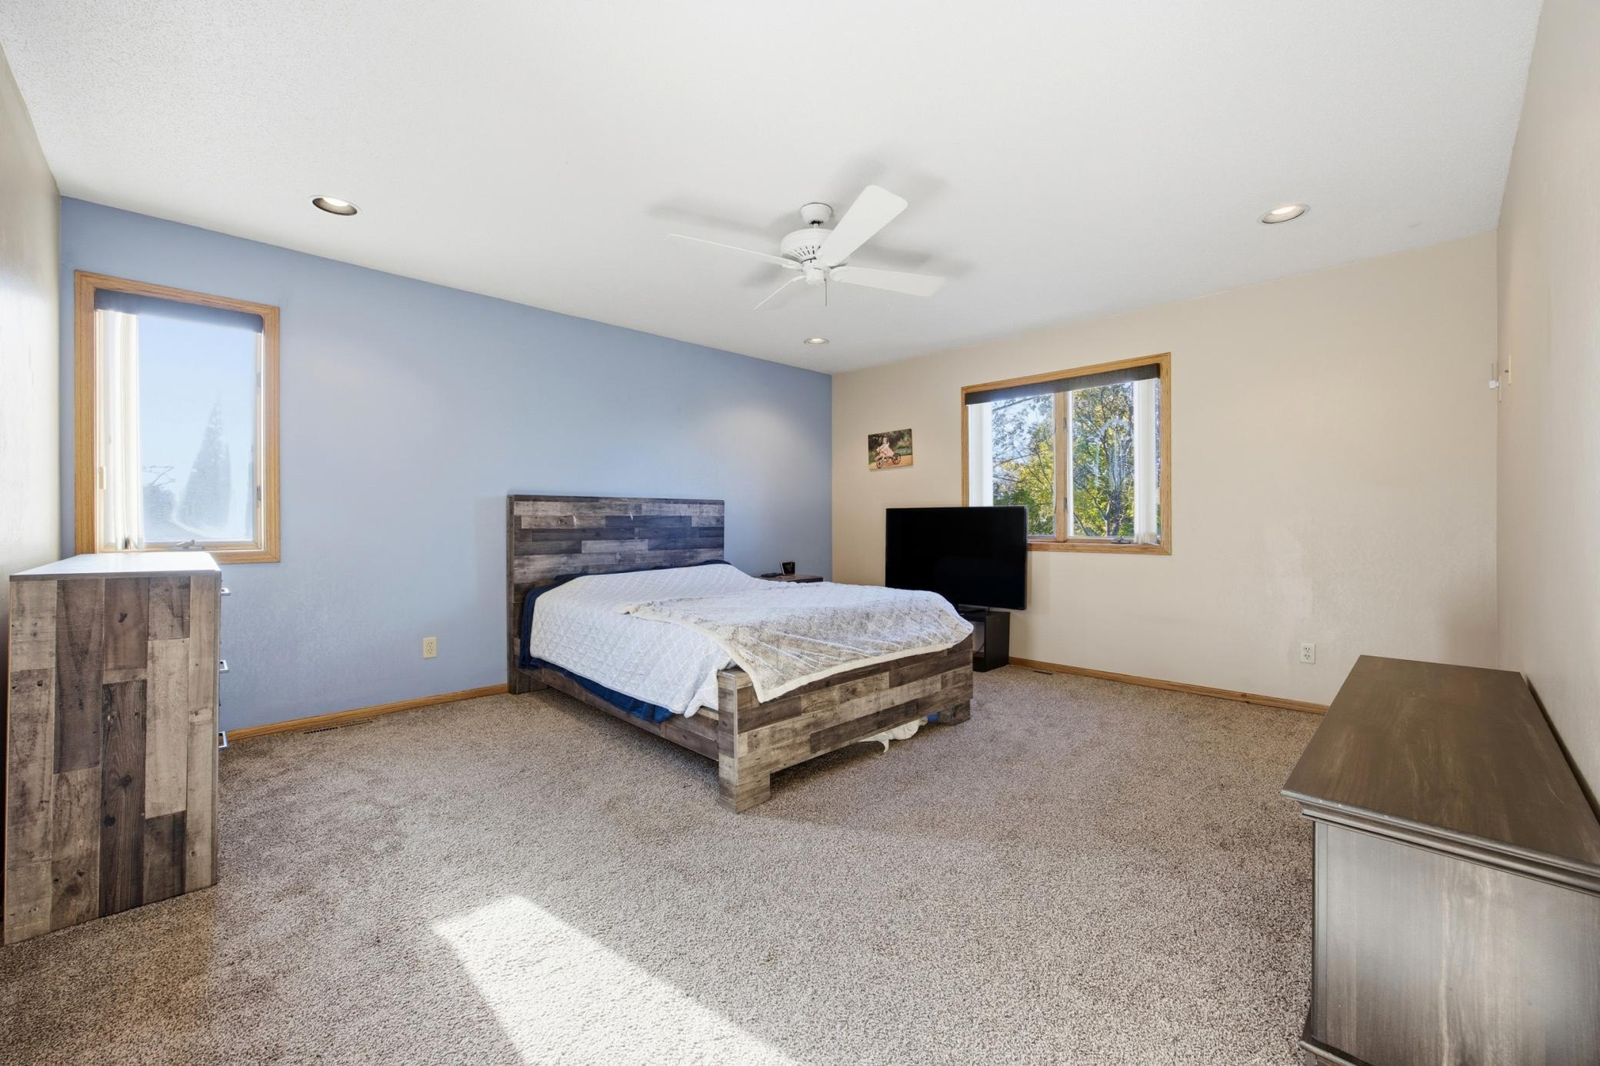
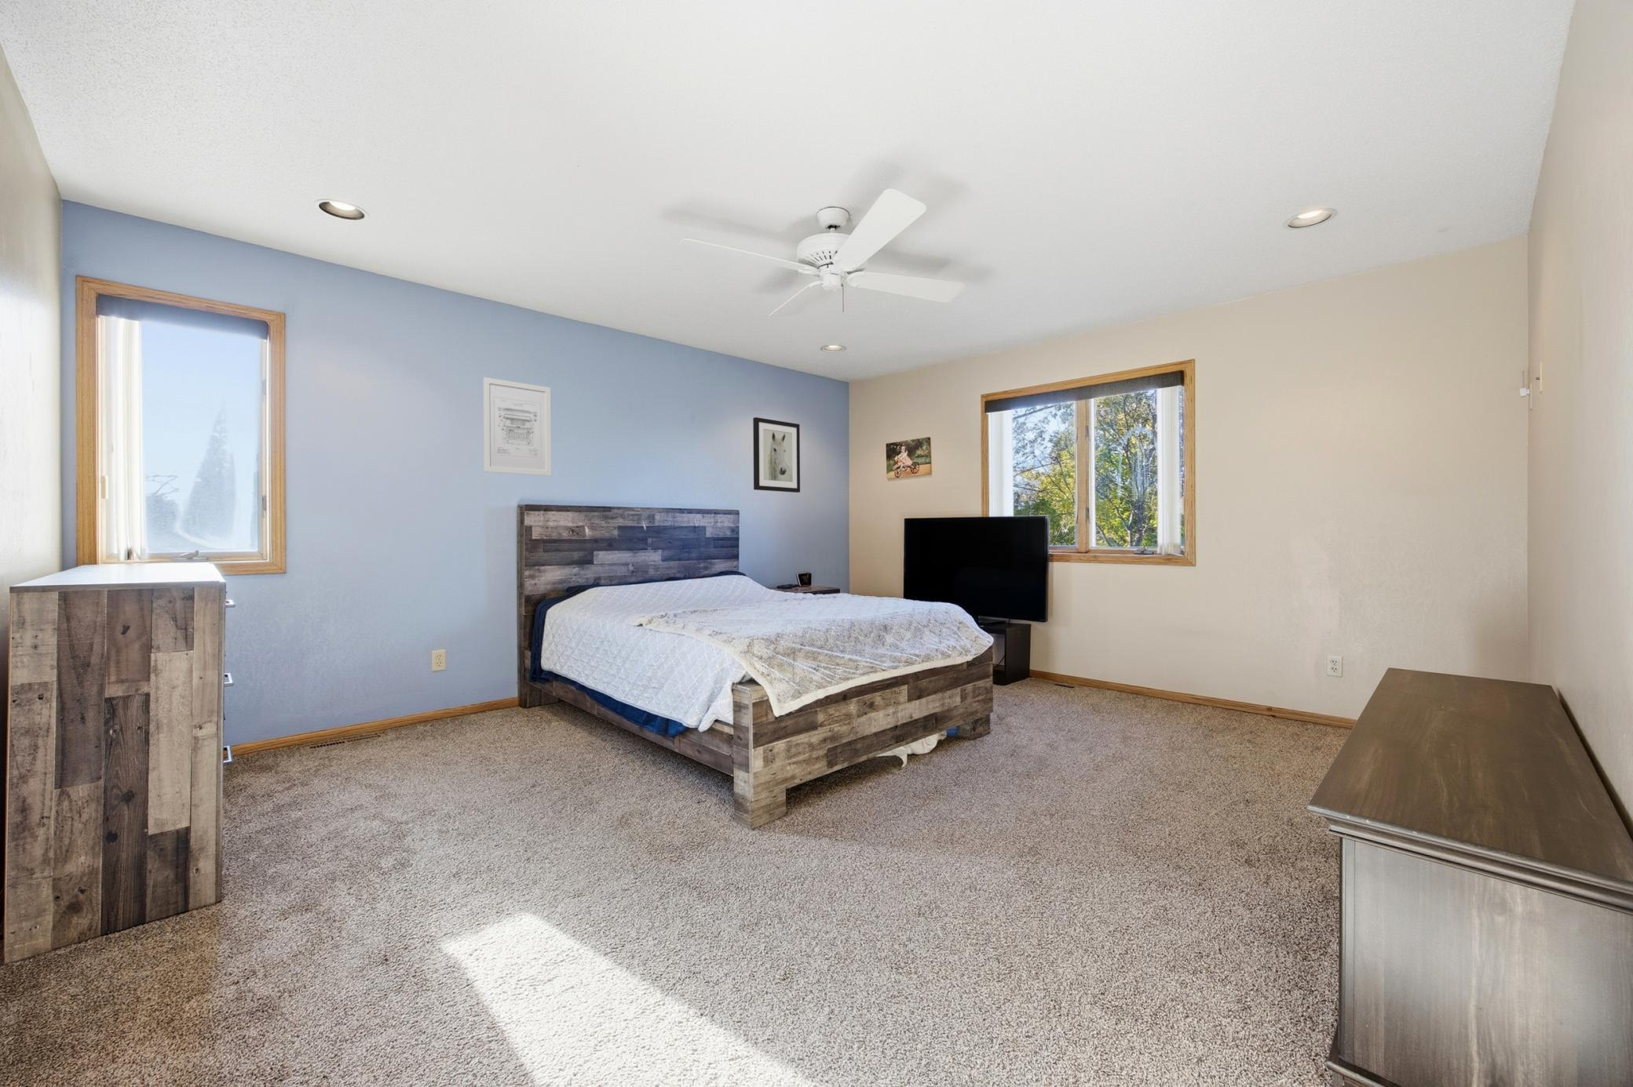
+ wall art [483,376,552,477]
+ wall art [752,416,801,494]
